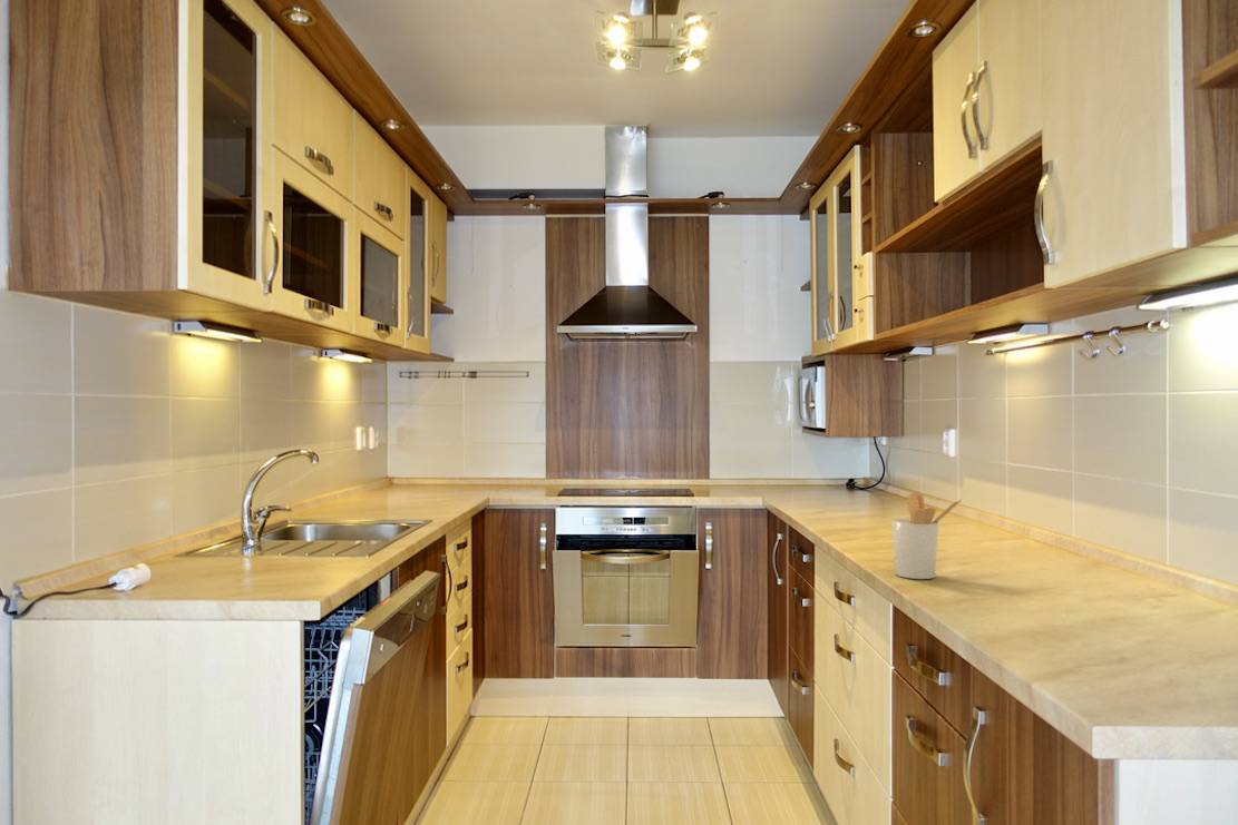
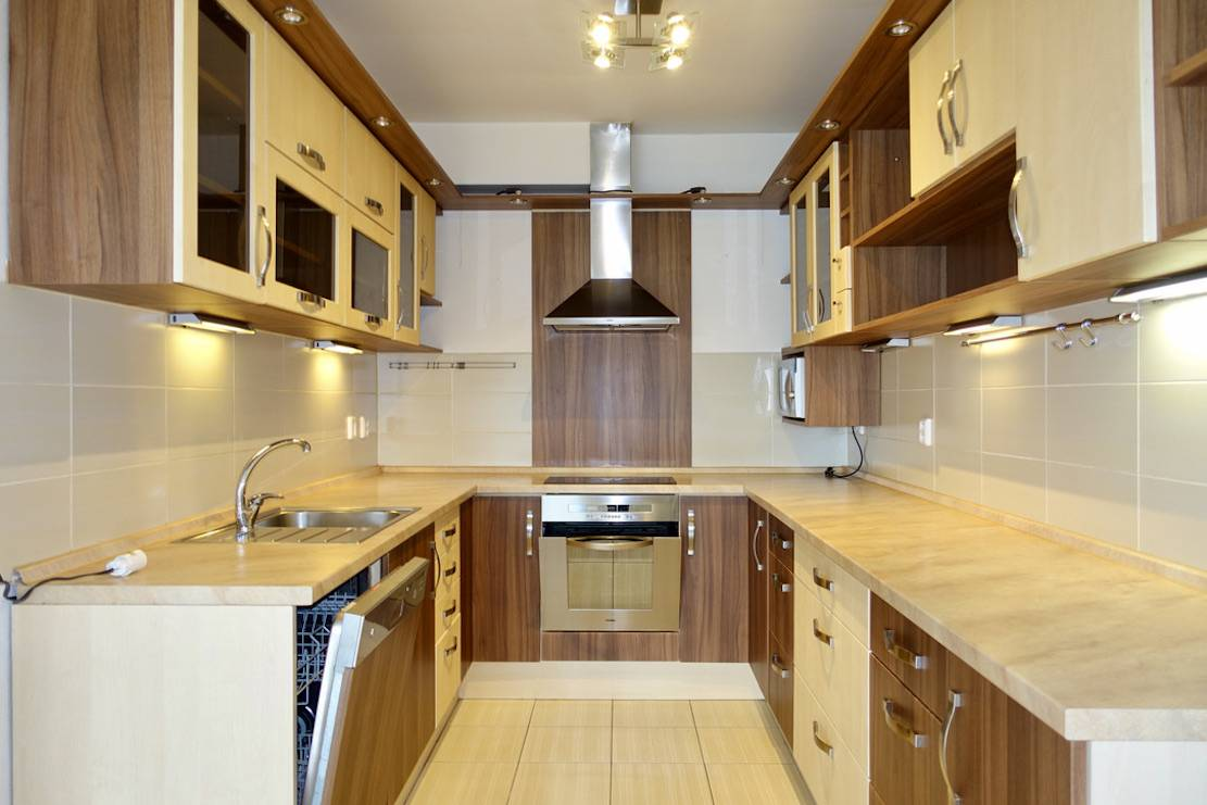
- utensil holder [890,491,963,580]
